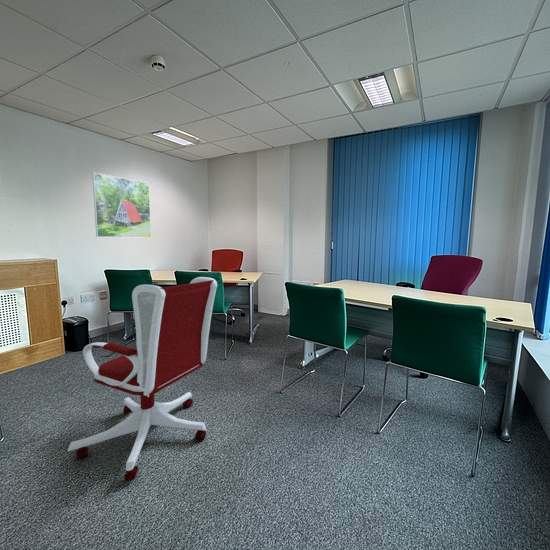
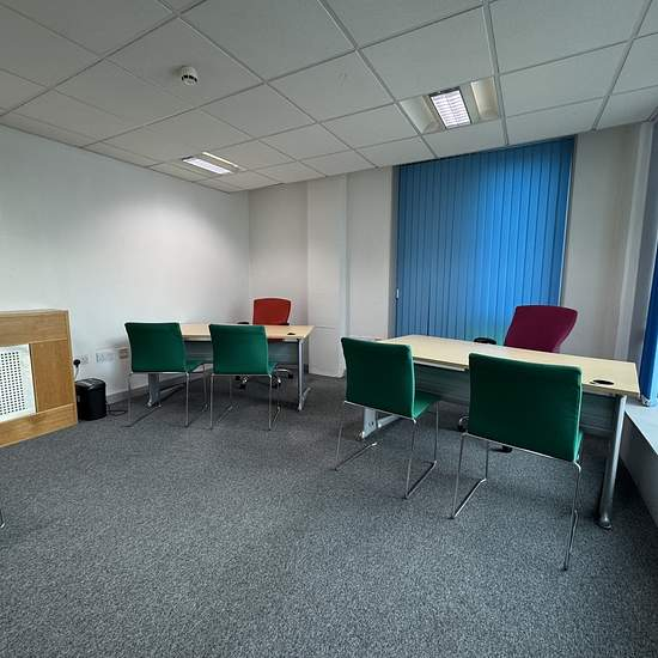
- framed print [91,172,152,239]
- office chair [67,276,218,482]
